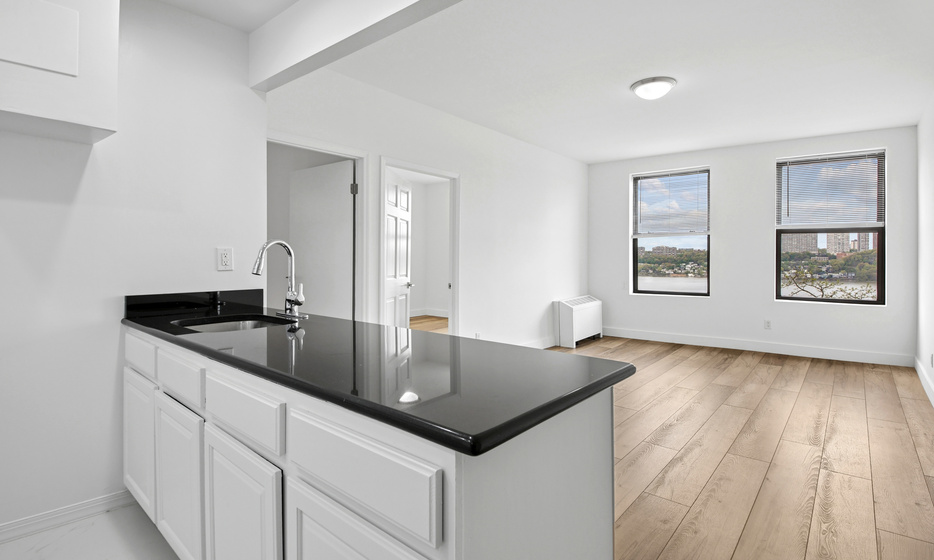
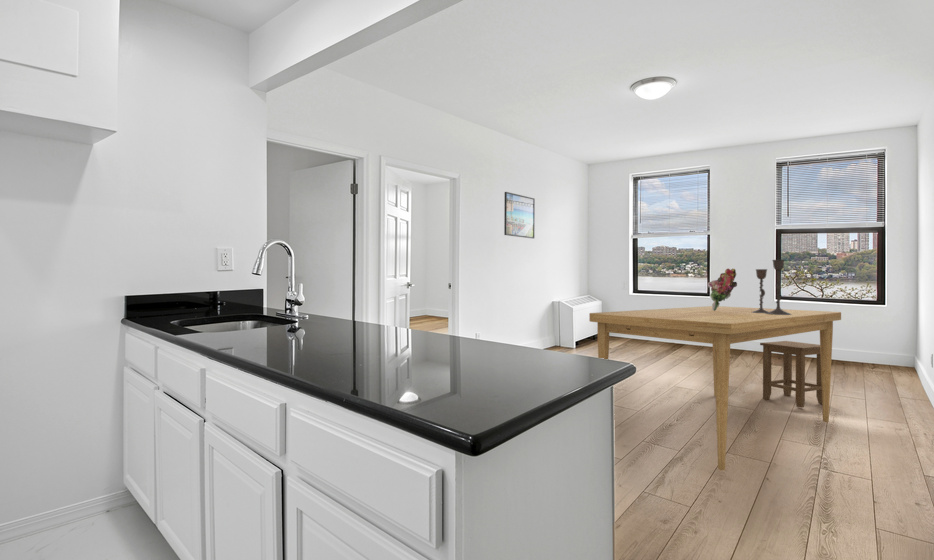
+ candlestick [752,259,791,315]
+ bouquet [706,268,738,311]
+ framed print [503,191,536,239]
+ dining table [588,305,842,472]
+ stool [759,340,822,408]
